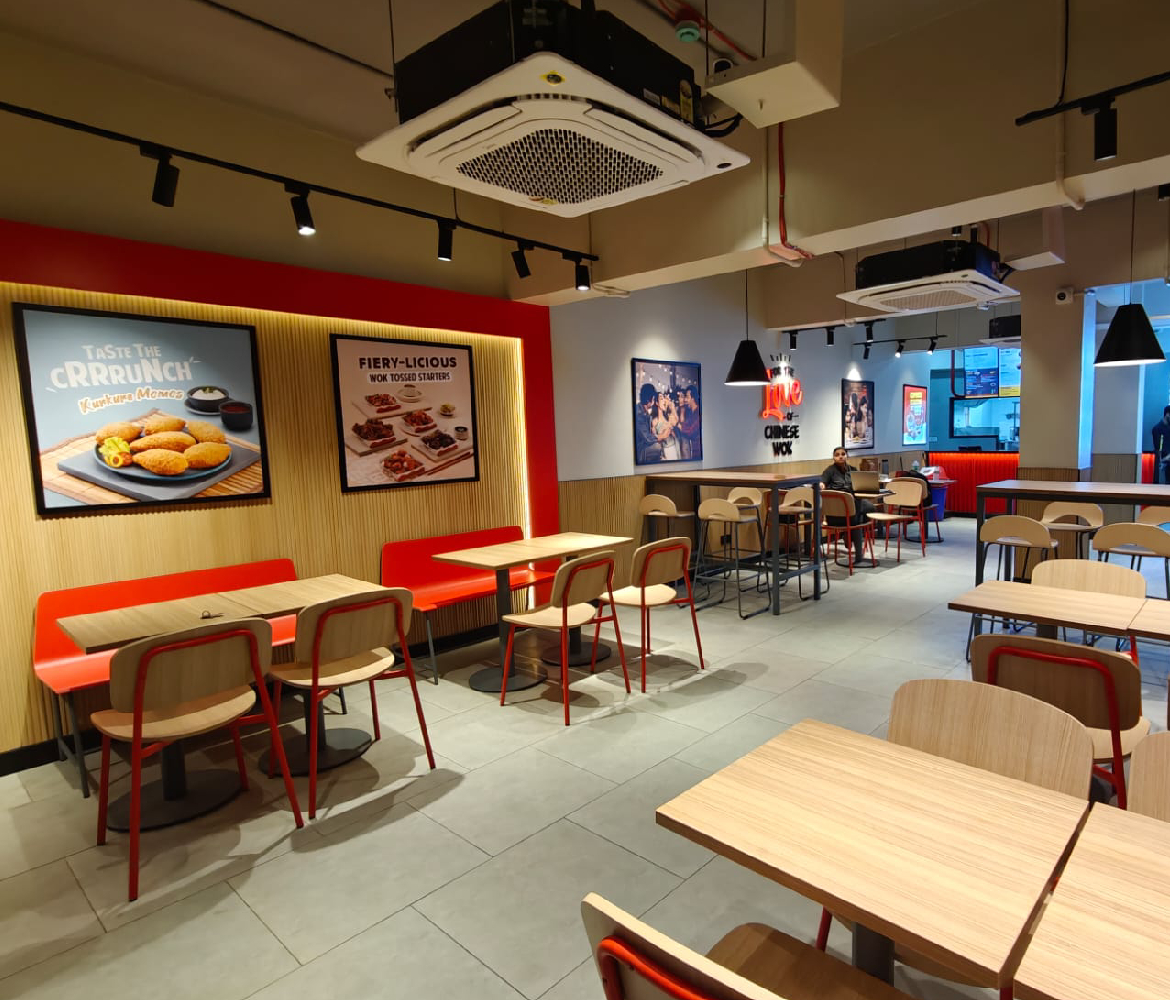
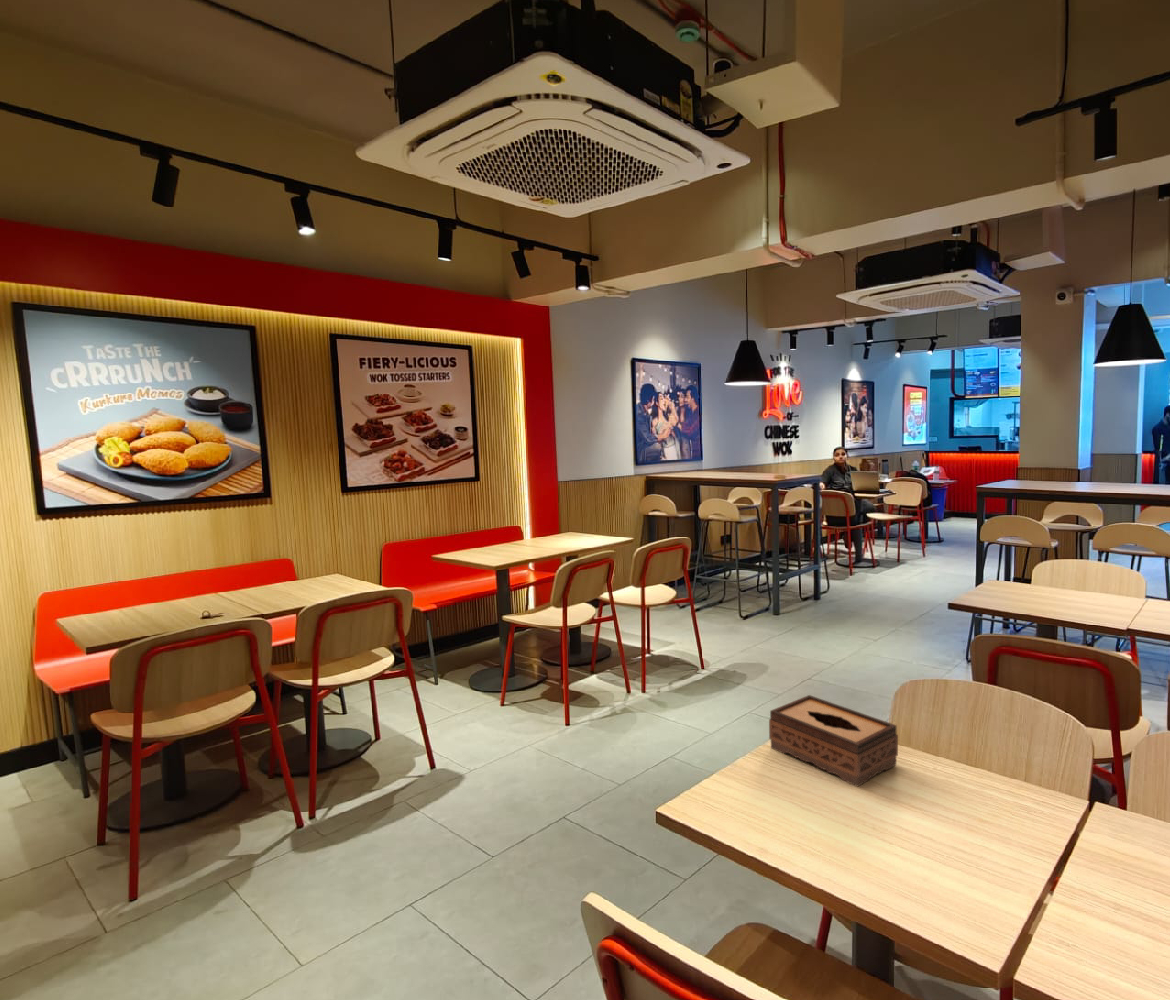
+ tissue box [768,694,899,788]
